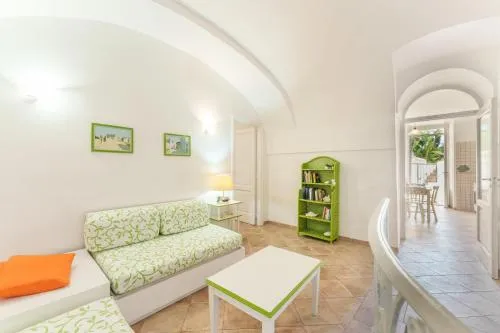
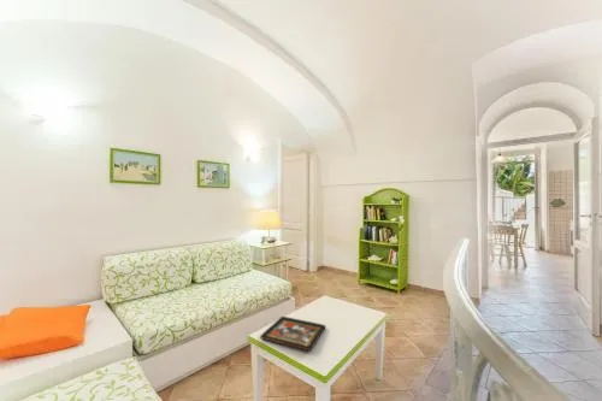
+ decorative tray [259,316,327,352]
